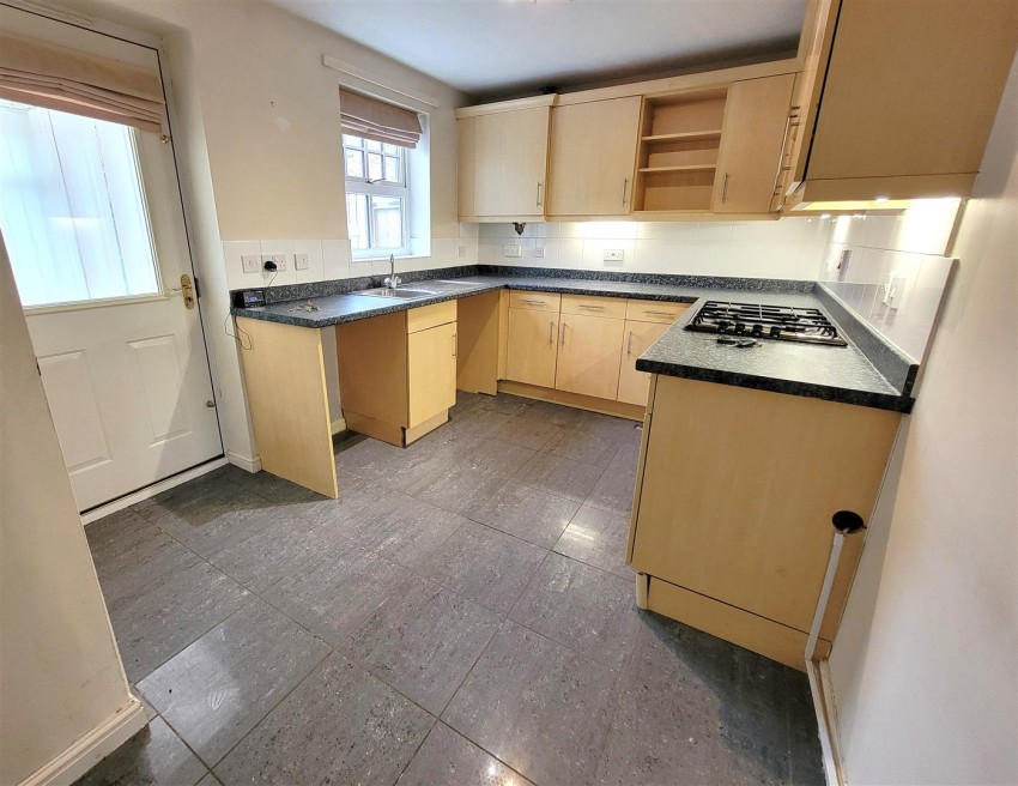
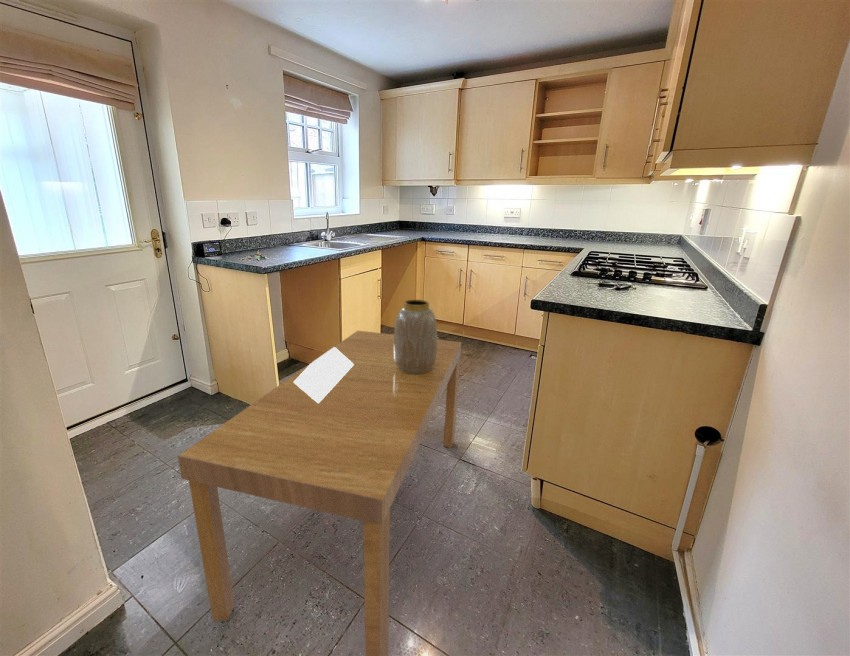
+ vase [393,299,438,374]
+ dining table [177,330,462,656]
